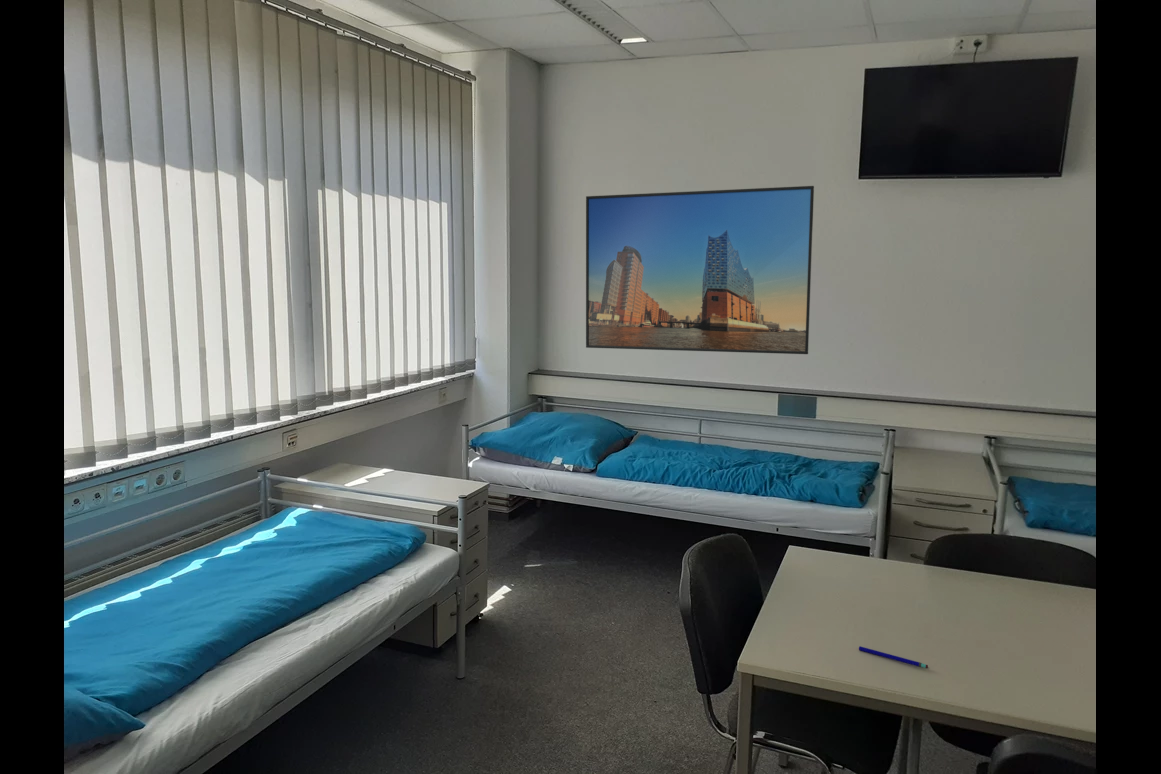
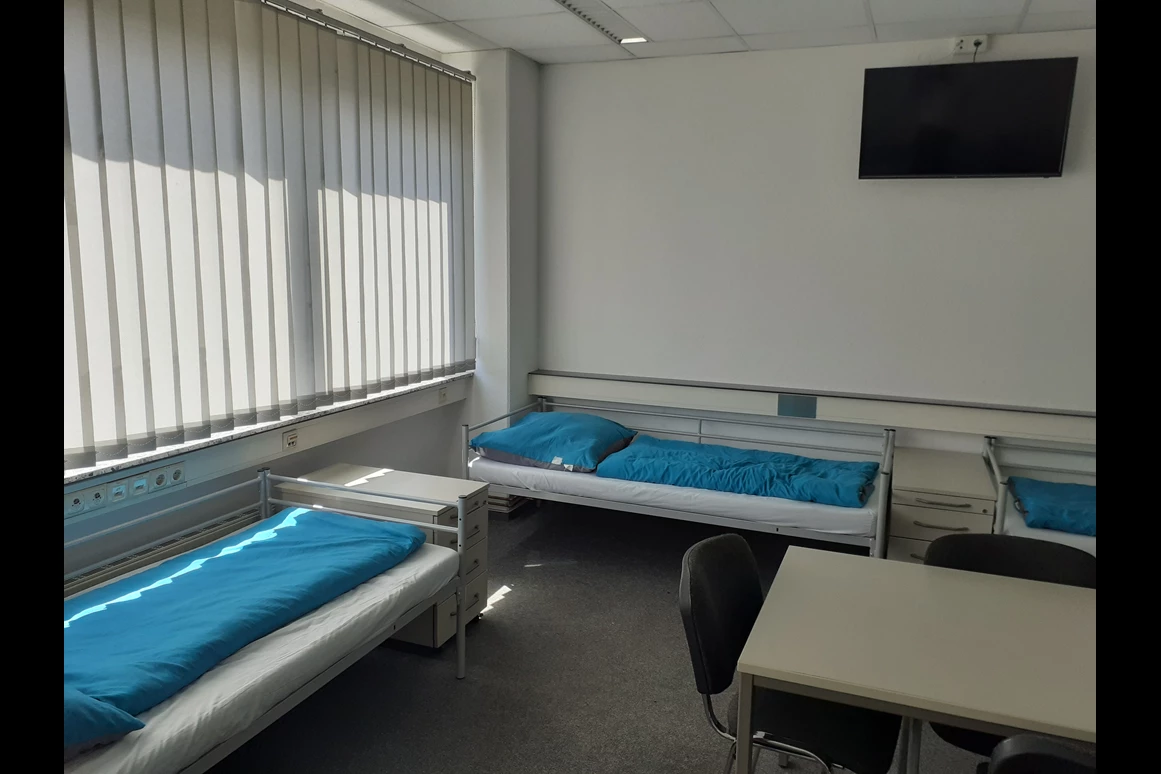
- pen [858,645,929,669]
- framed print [585,185,815,355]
